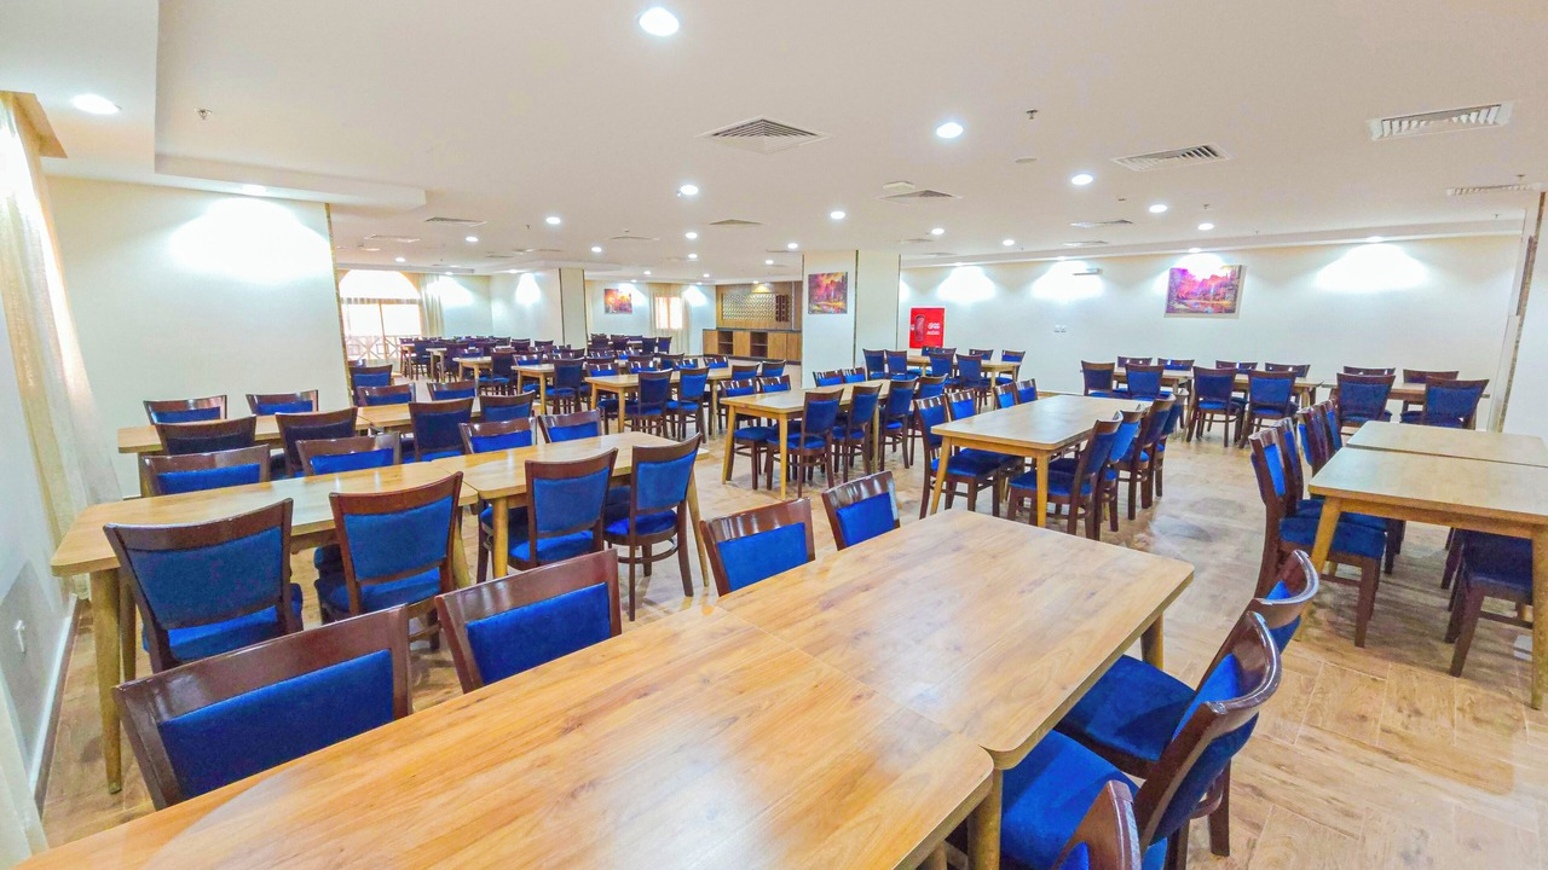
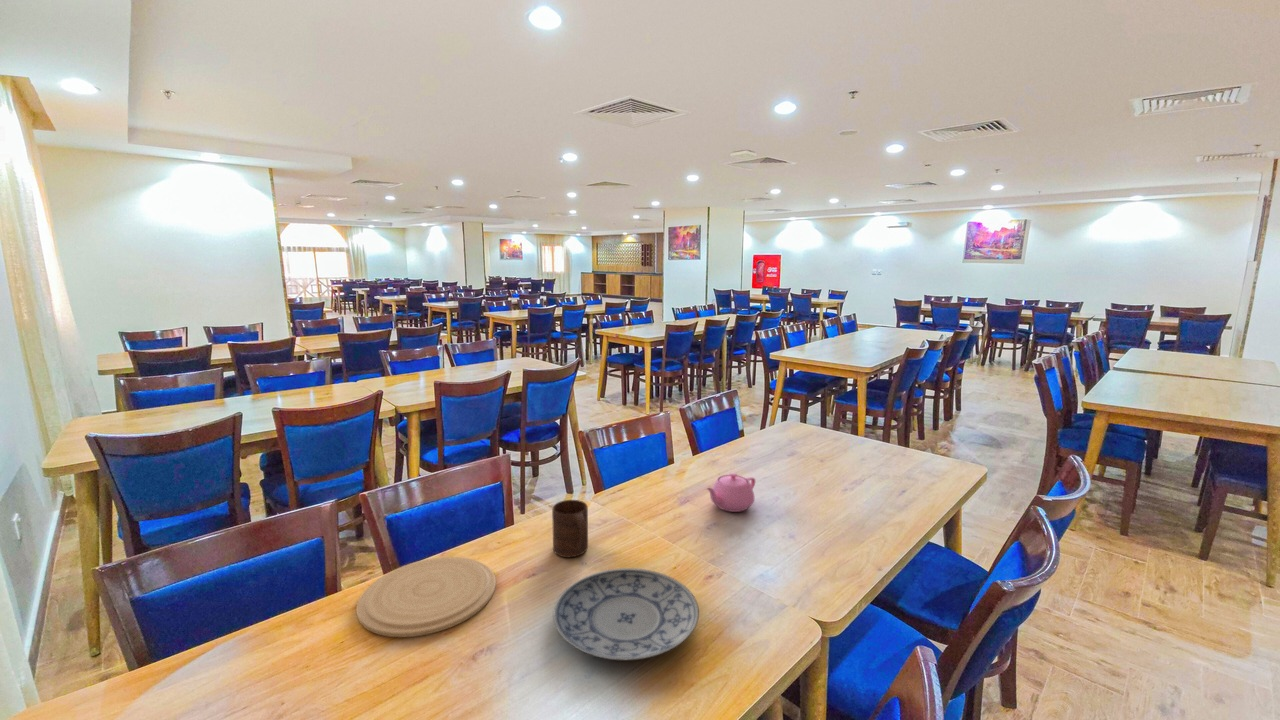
+ teapot [705,472,756,513]
+ plate [355,556,497,638]
+ plate [552,567,700,661]
+ cup [551,499,589,558]
